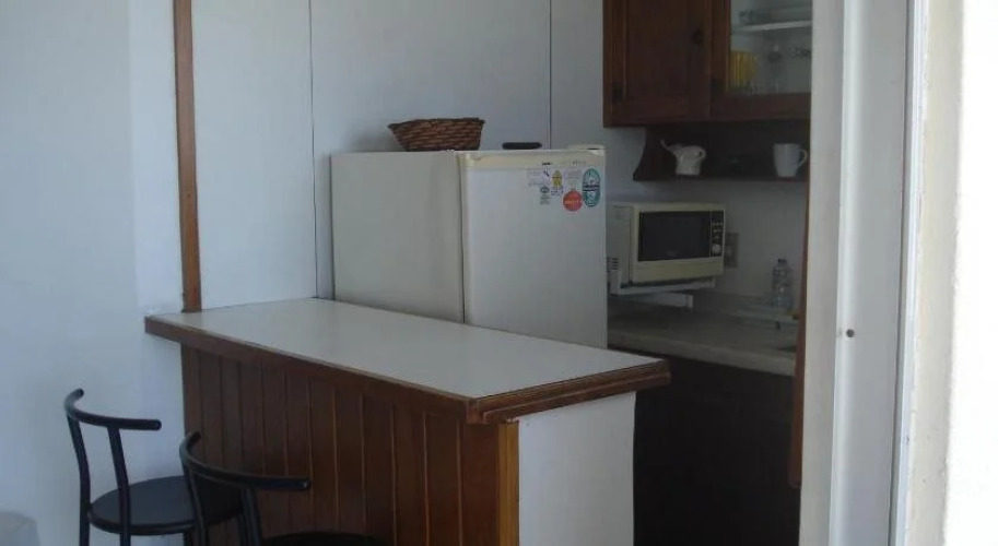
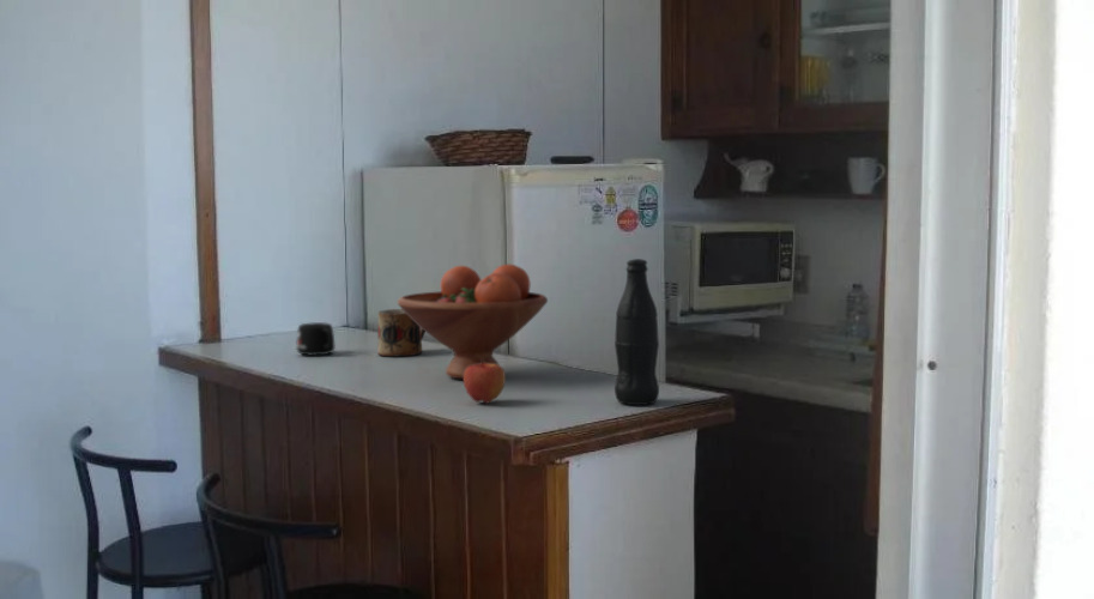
+ apple [463,358,507,405]
+ mug [295,321,337,357]
+ bottle [614,258,660,406]
+ mug [376,308,427,357]
+ fruit bowl [397,264,549,380]
